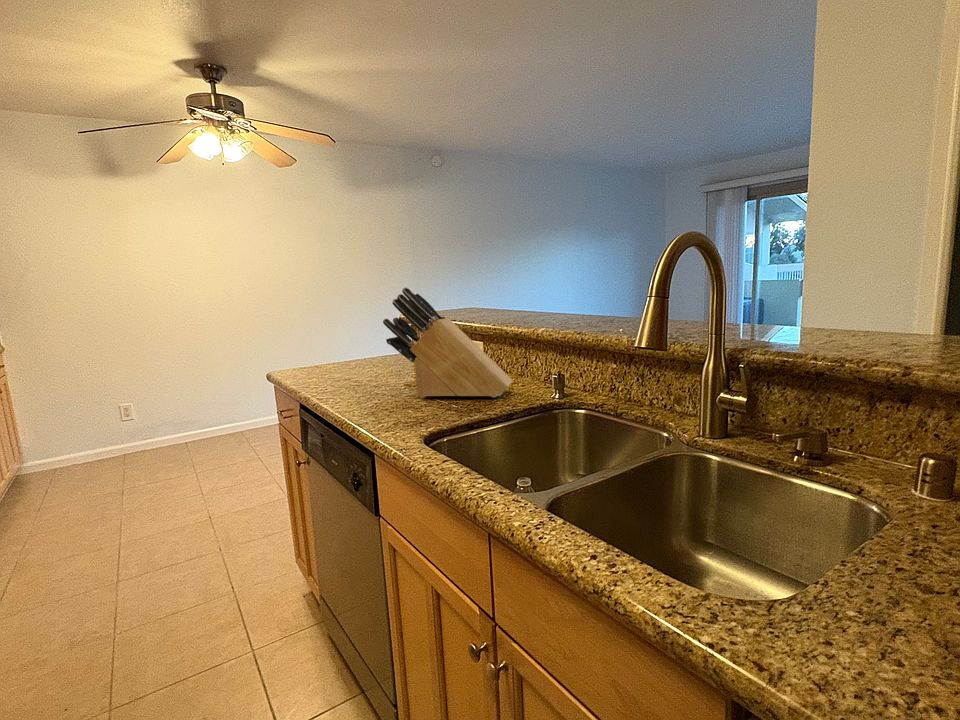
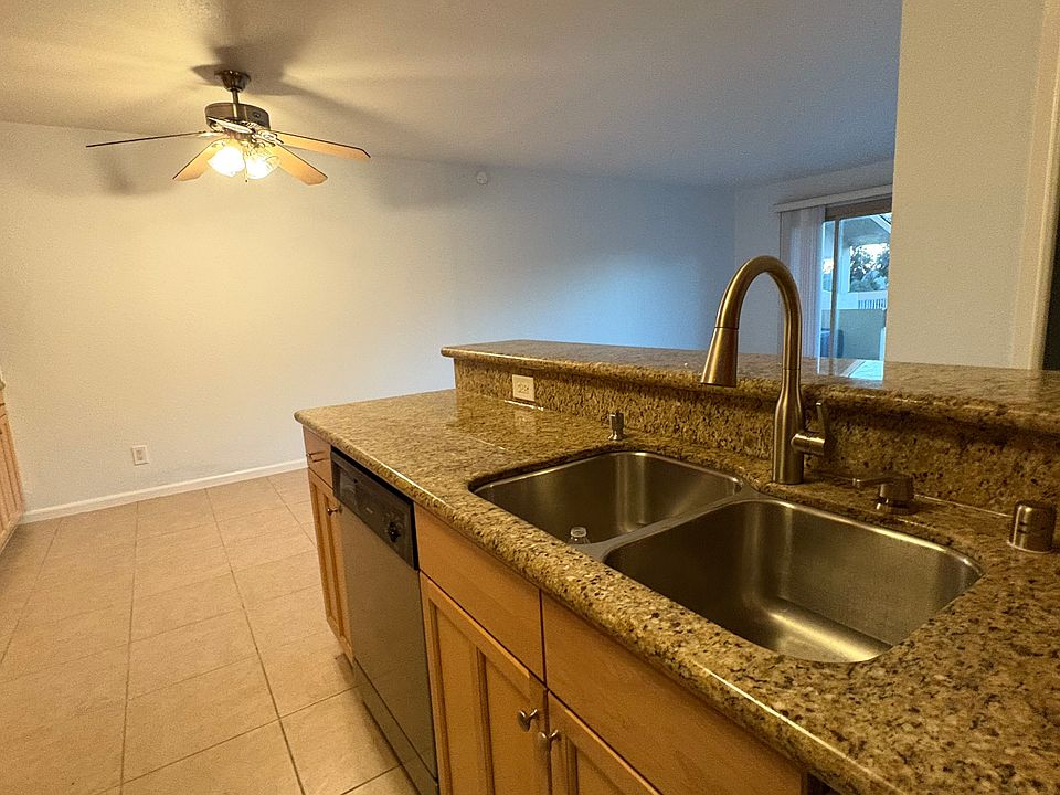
- knife block [382,287,514,398]
